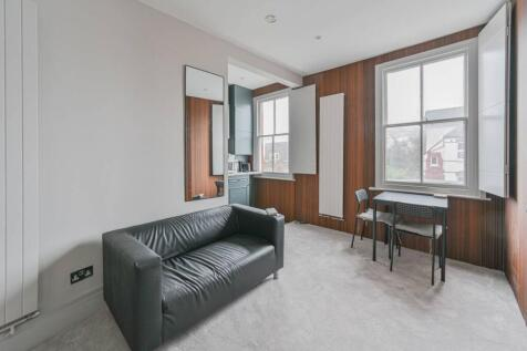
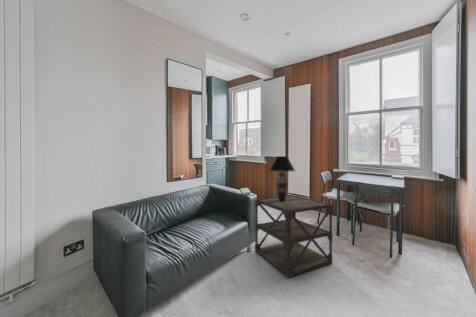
+ table lamp [268,155,296,202]
+ side table [254,195,333,278]
